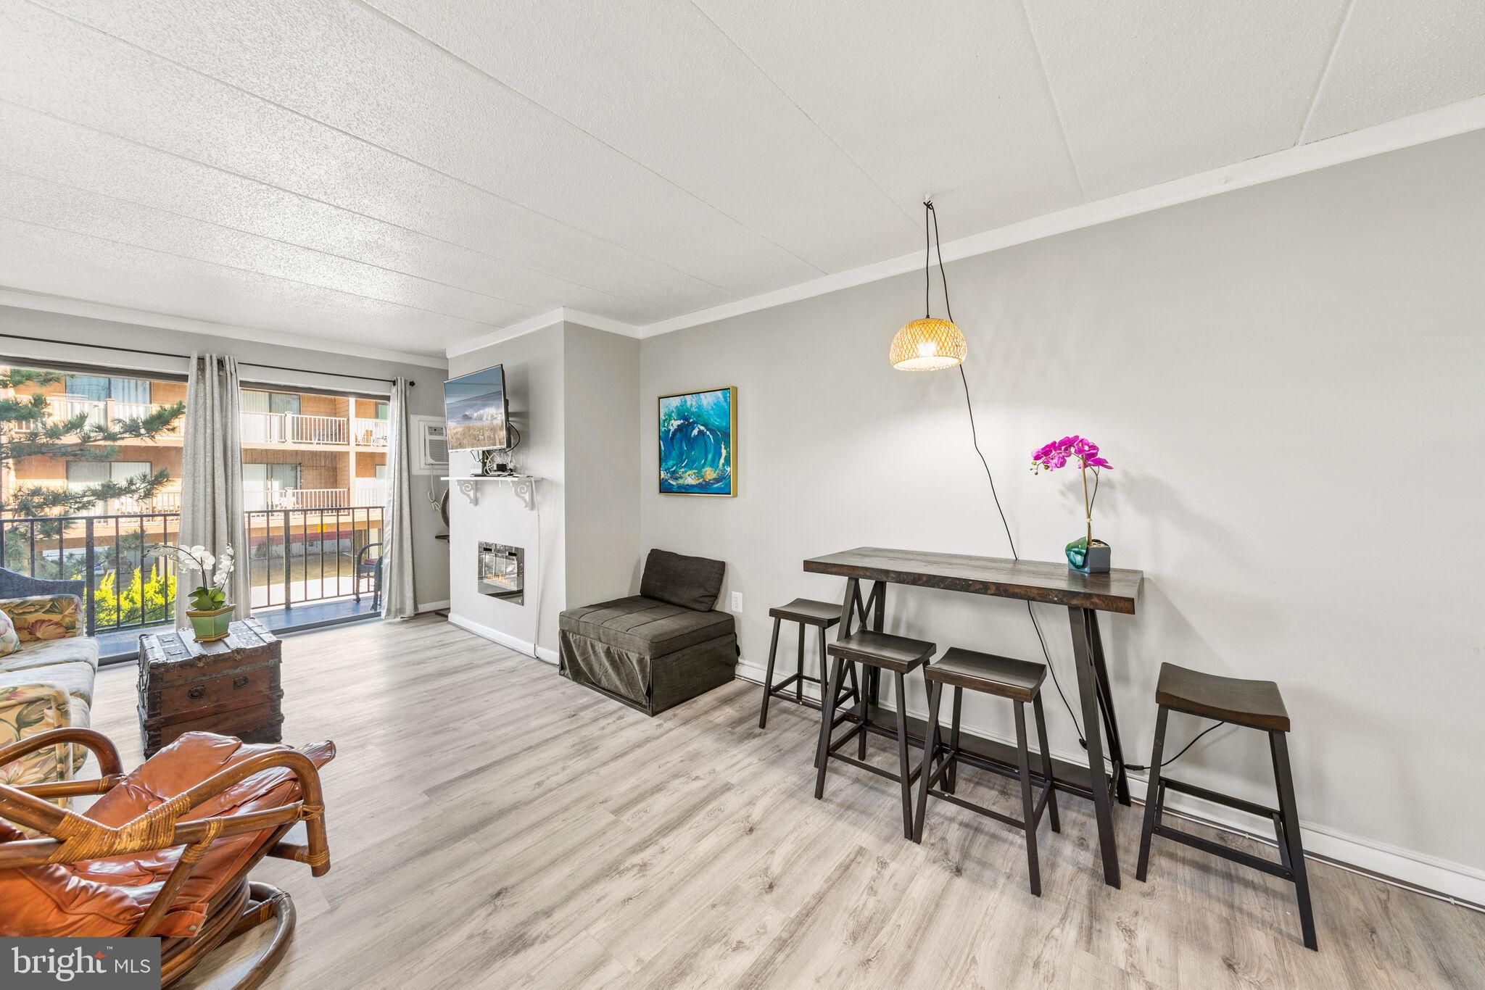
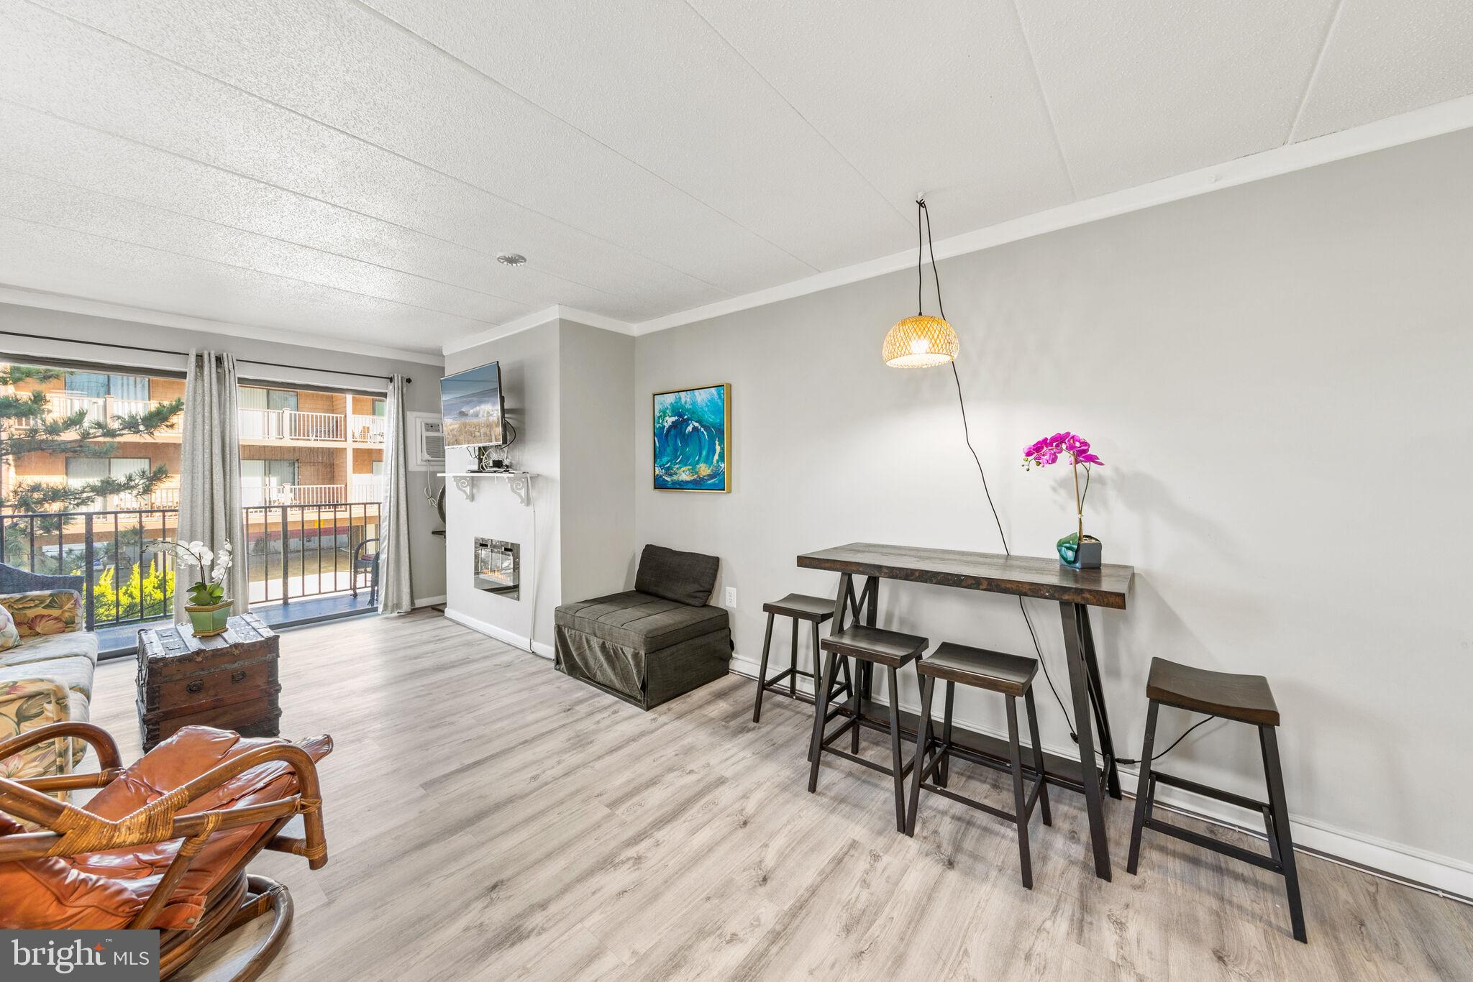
+ smoke detector [496,252,527,266]
